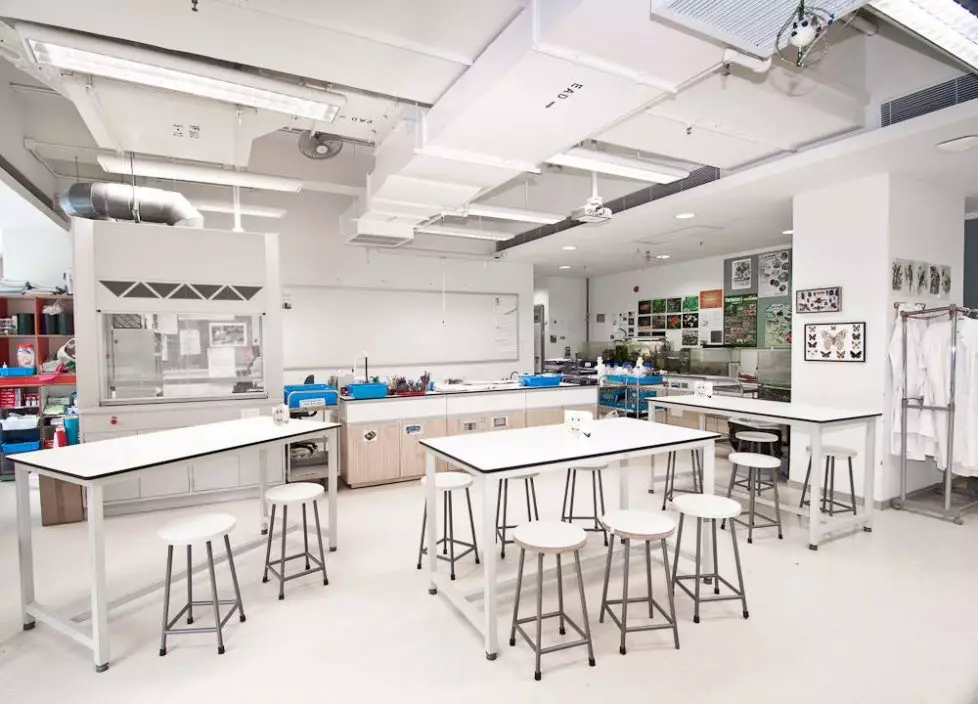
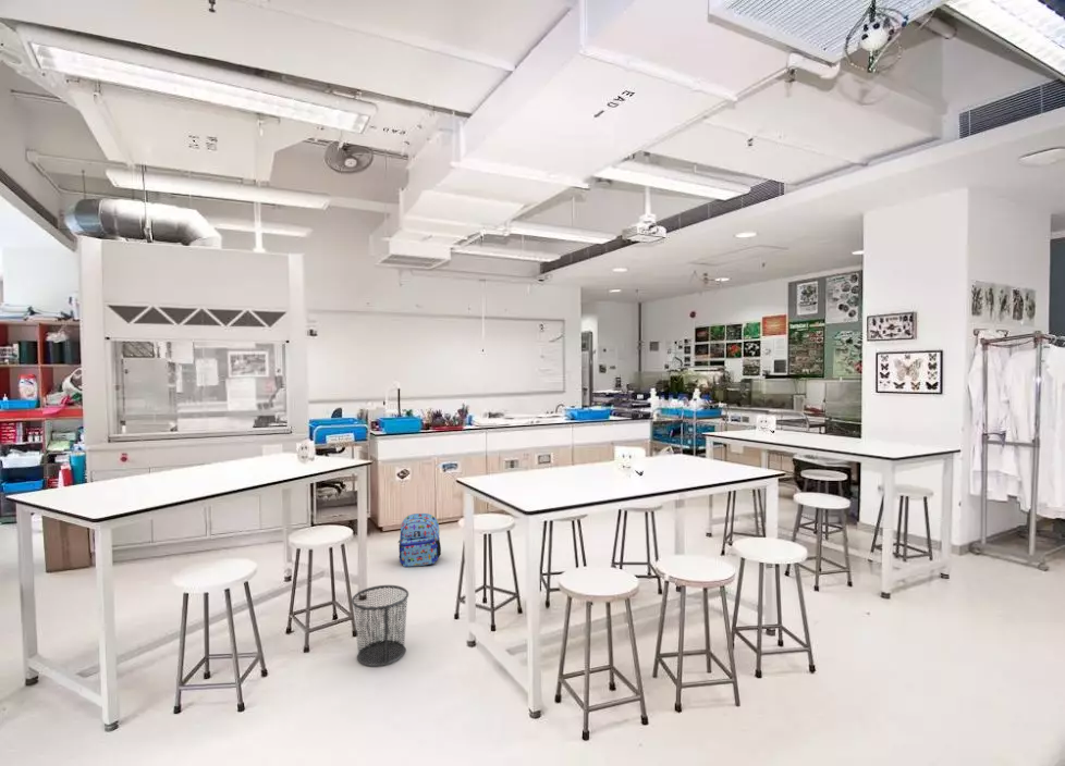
+ backpack [397,512,442,568]
+ waste bin [351,584,409,667]
